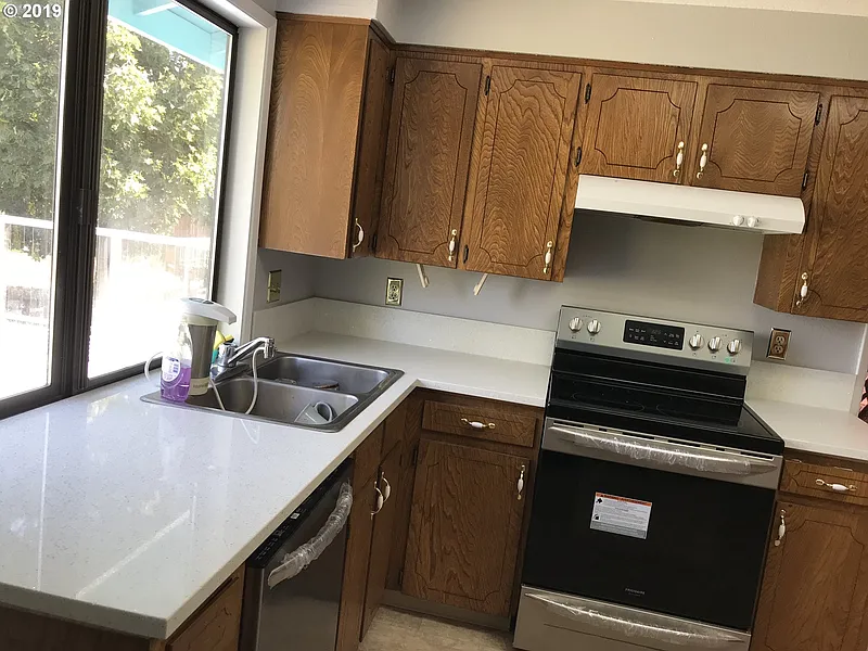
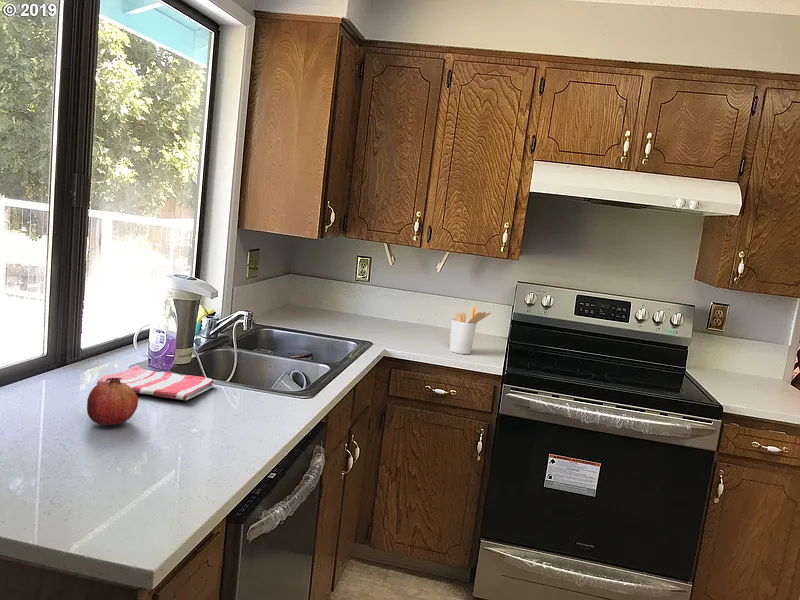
+ utensil holder [449,305,491,355]
+ dish towel [96,365,215,401]
+ fruit [86,378,139,426]
